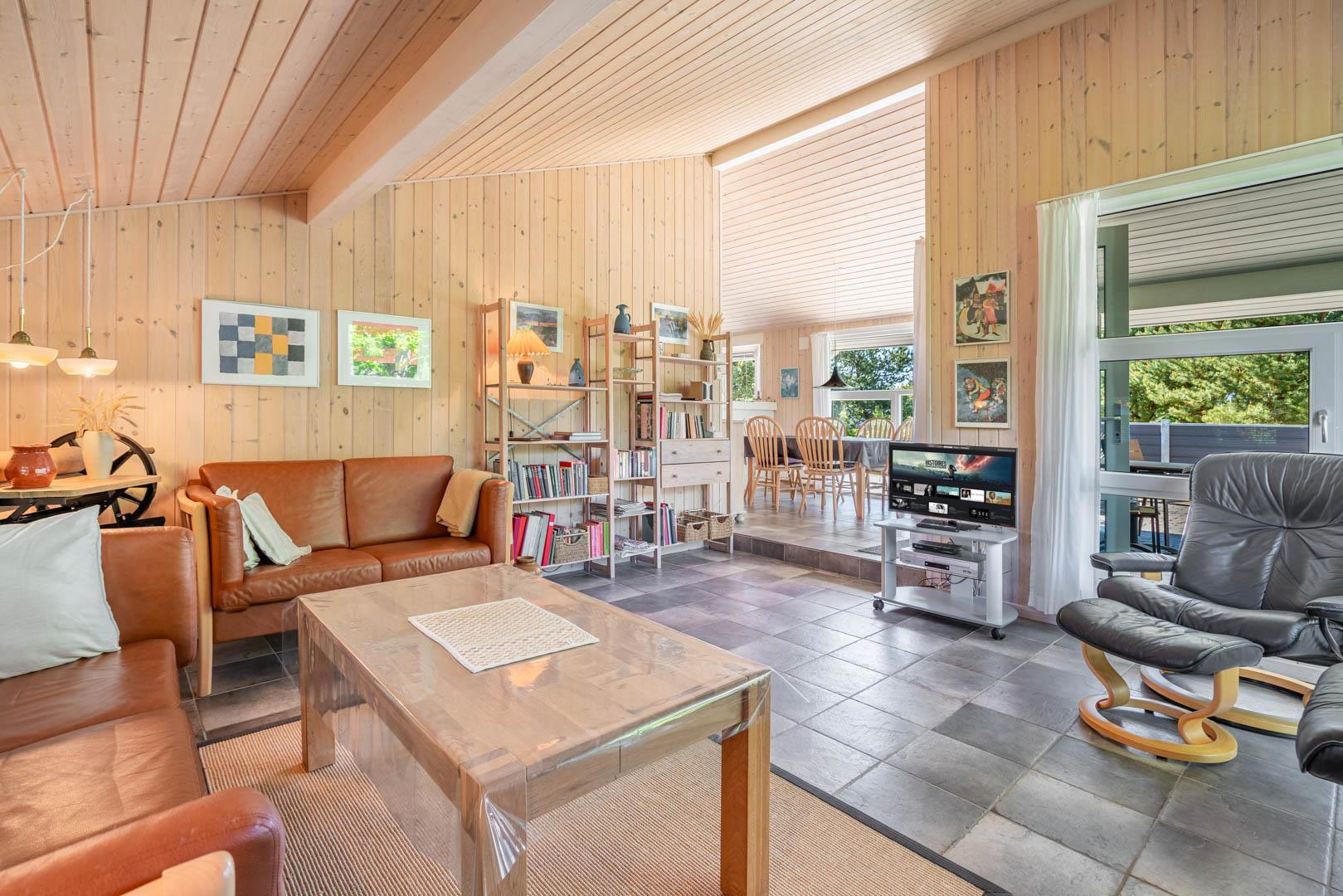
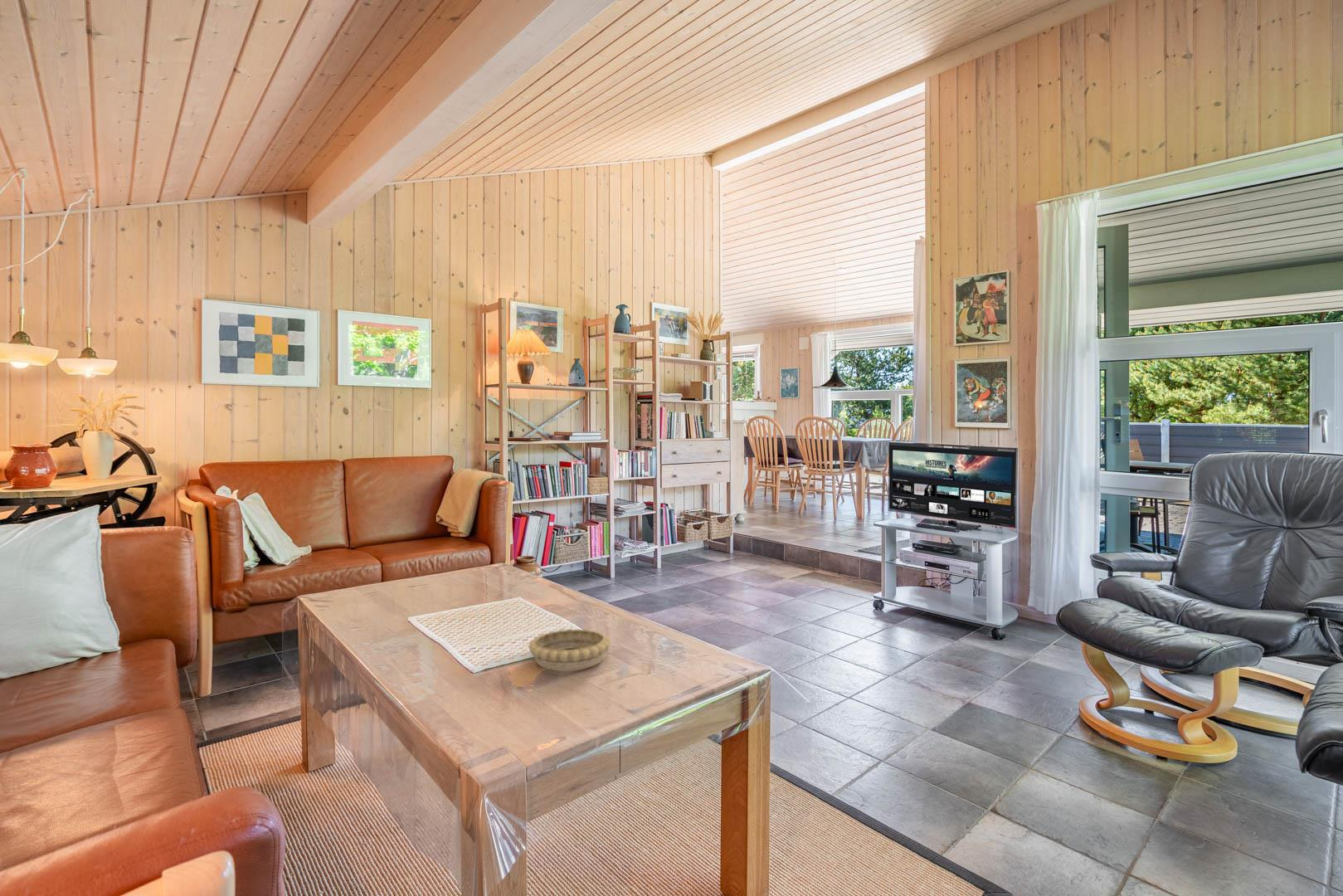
+ decorative bowl [528,628,612,671]
